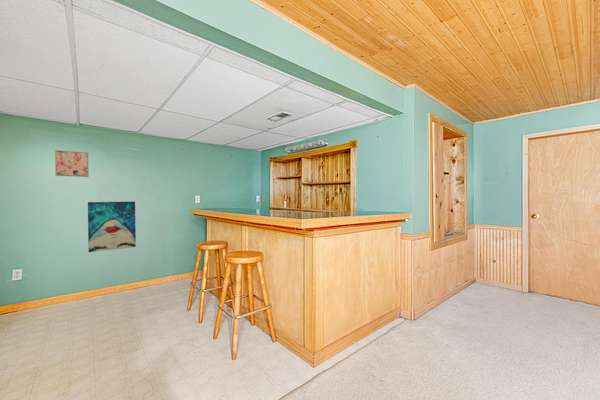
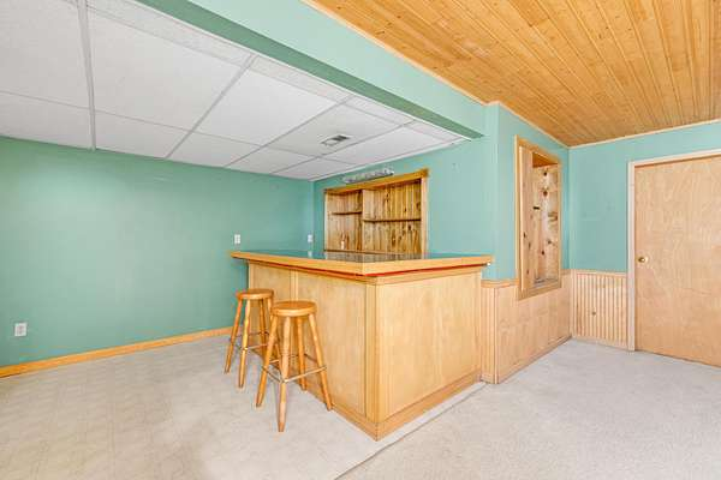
- wall art [87,201,137,253]
- wall art [54,149,90,178]
